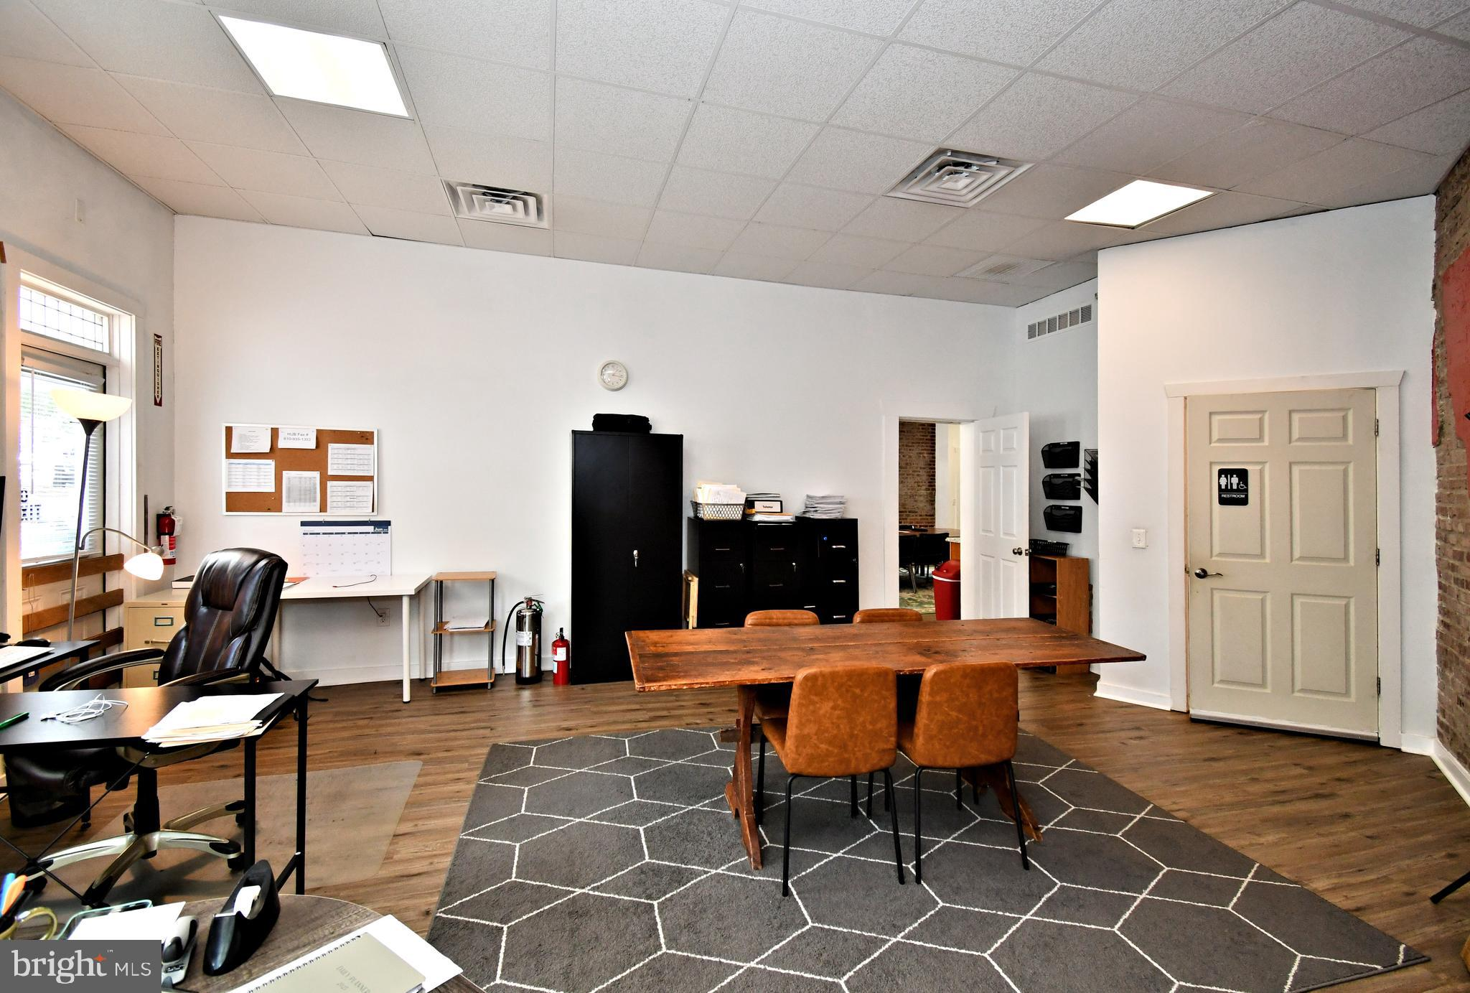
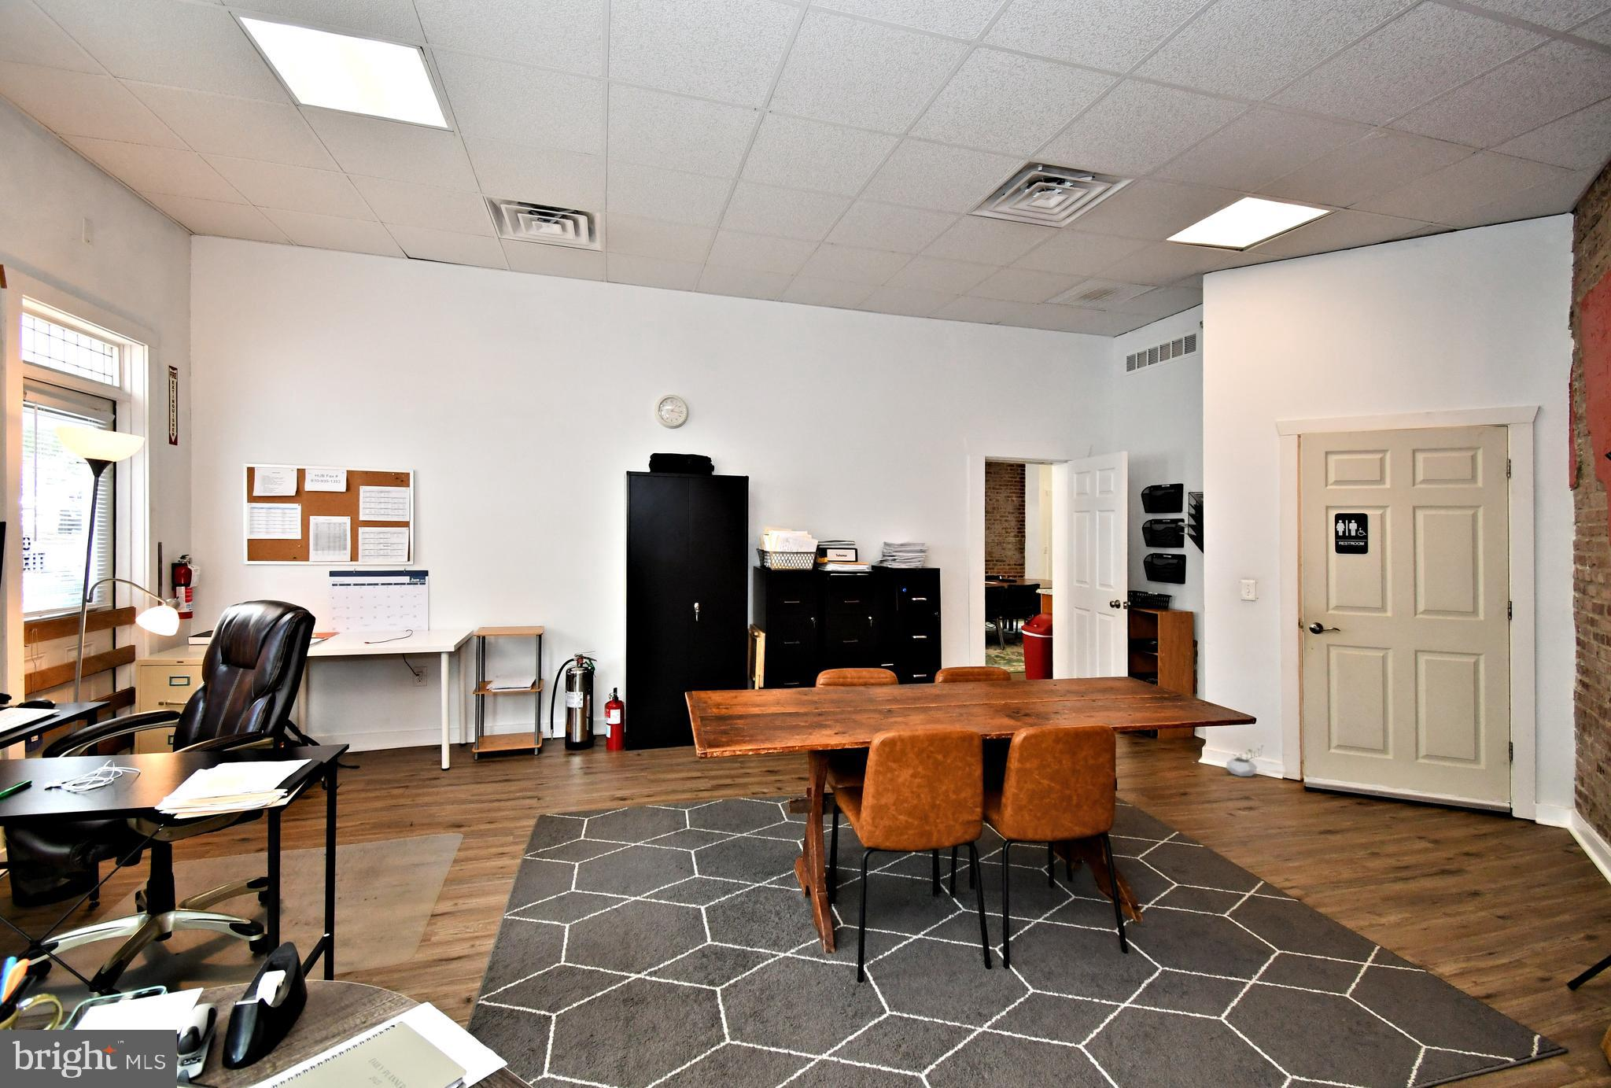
+ planter [1226,744,1265,777]
